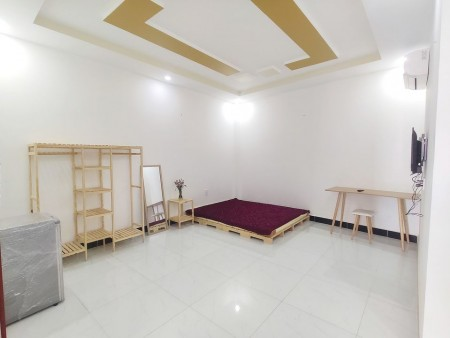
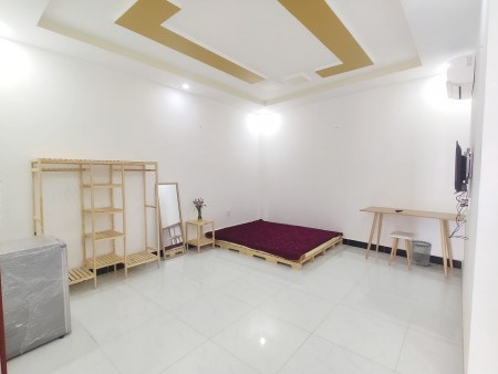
+ wastebasket [411,239,433,267]
